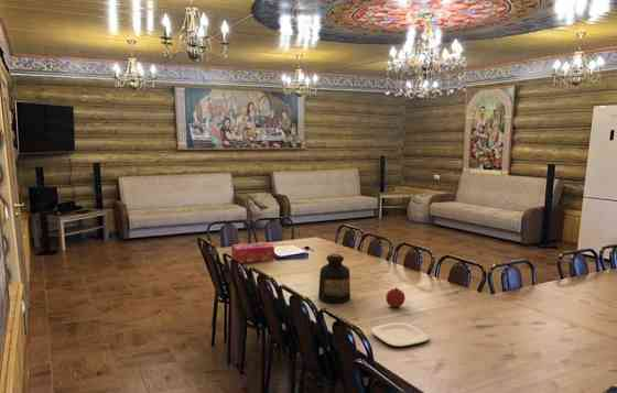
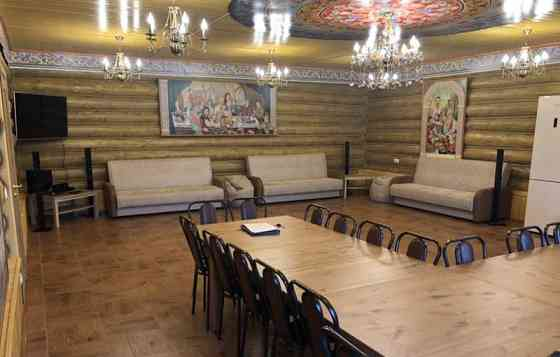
- plate [370,321,430,348]
- bottle [317,252,351,305]
- fruit [385,286,407,308]
- tissue box [230,241,275,263]
